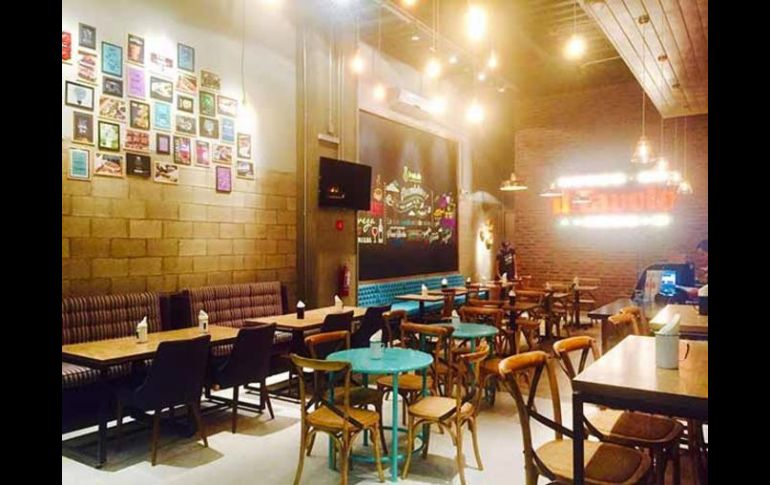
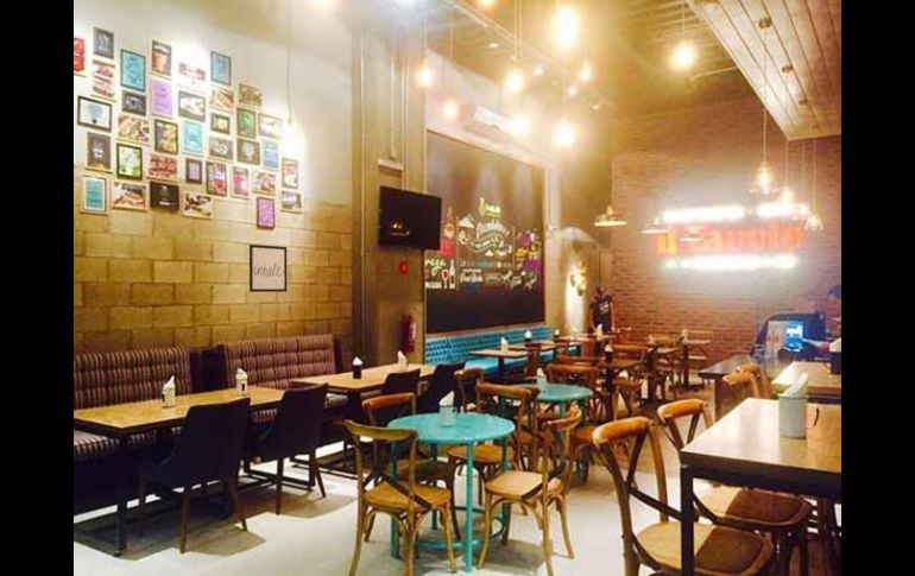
+ wall art [248,243,288,293]
